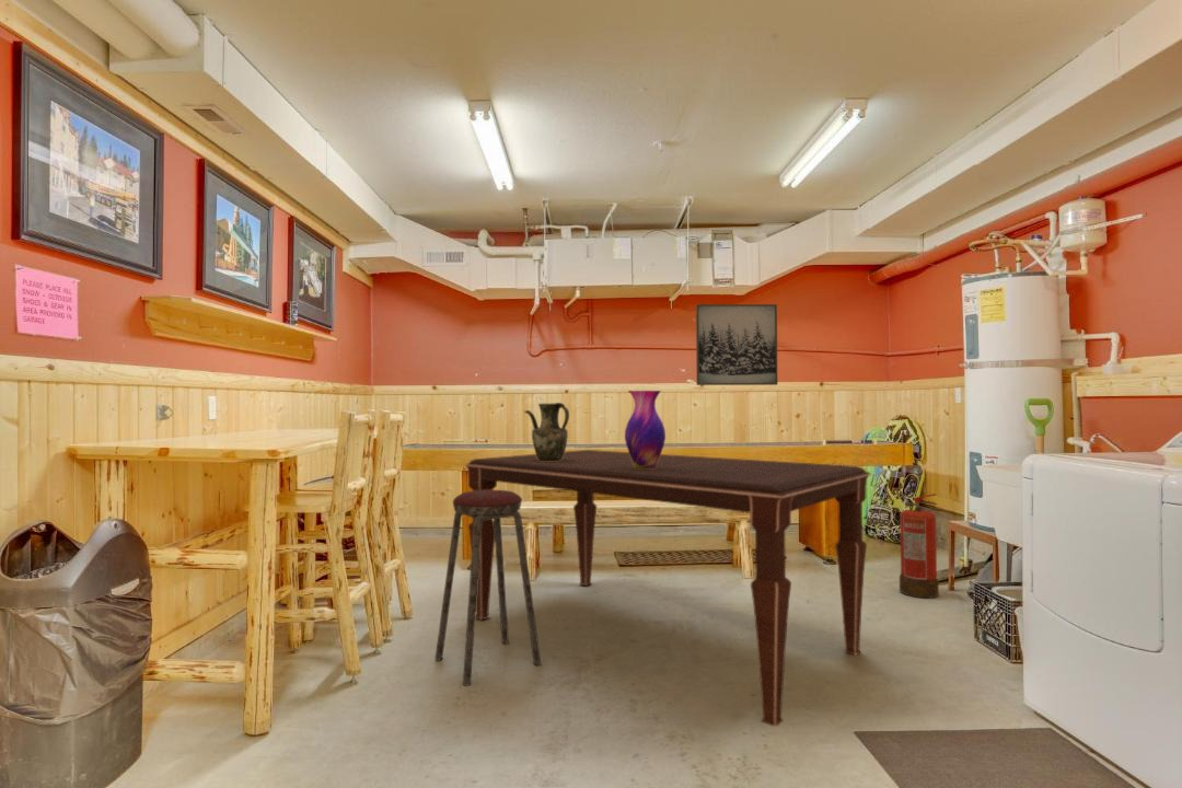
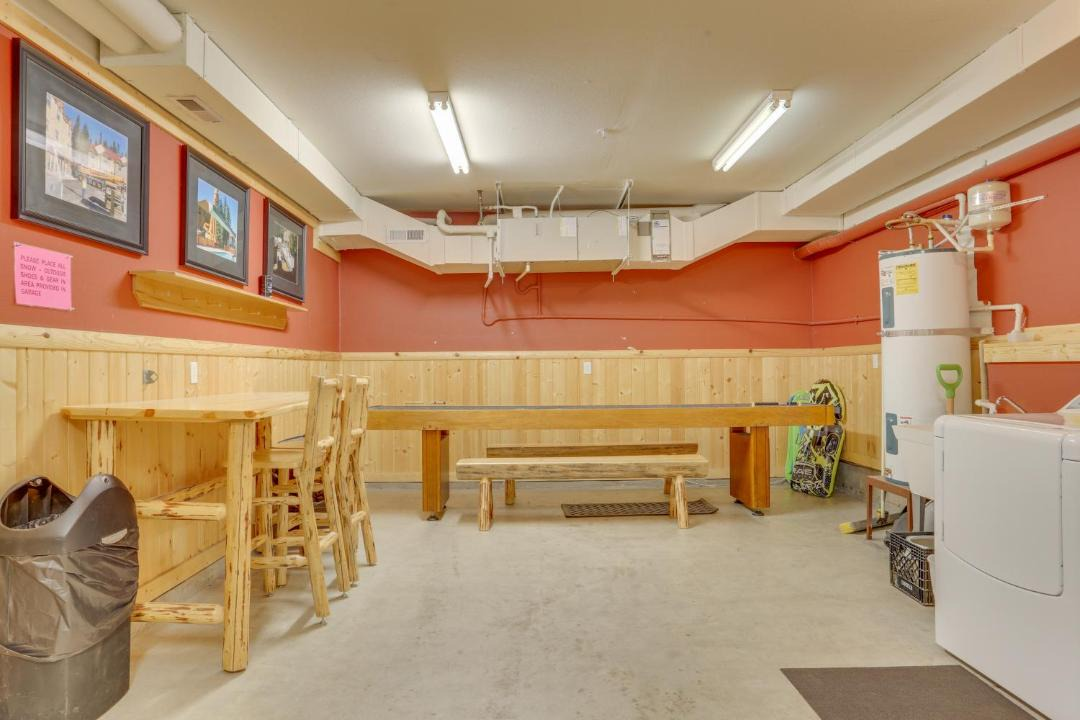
- dining table [463,449,872,728]
- music stool [433,489,542,687]
- fire extinguisher [899,493,940,599]
- wall art [695,303,778,386]
- pitcher [523,402,570,461]
- vase [624,390,667,468]
